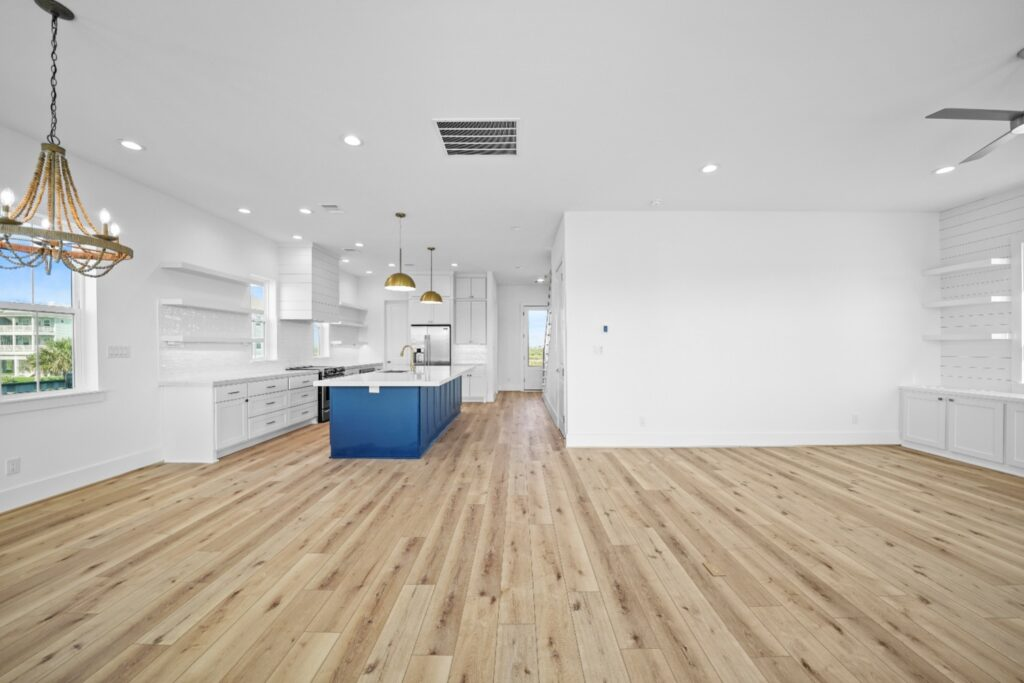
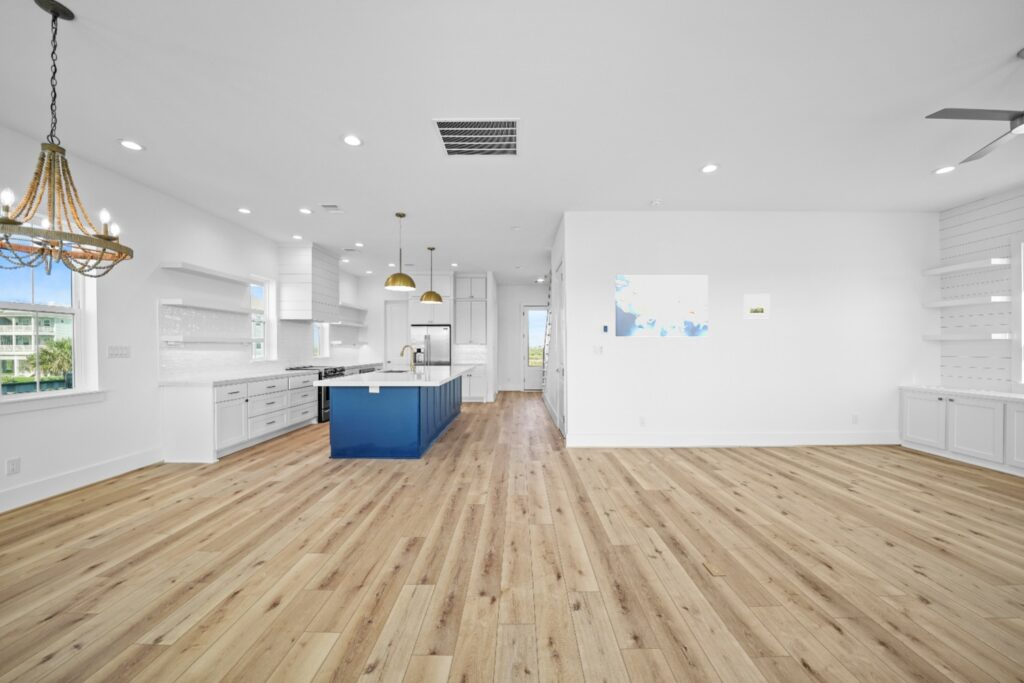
+ wall art [615,275,709,337]
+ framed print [743,293,770,319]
